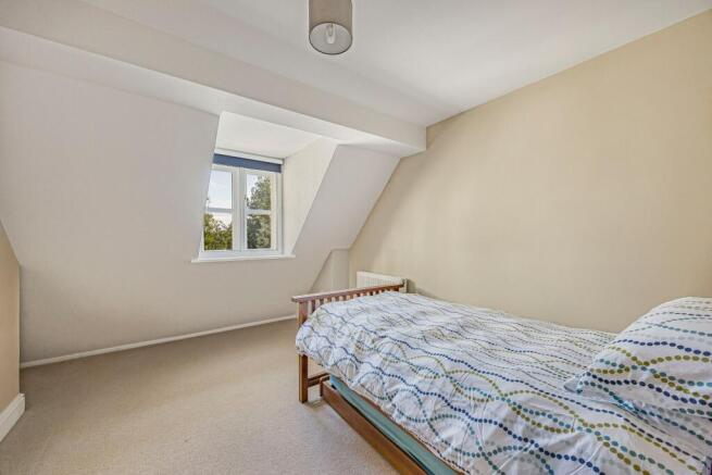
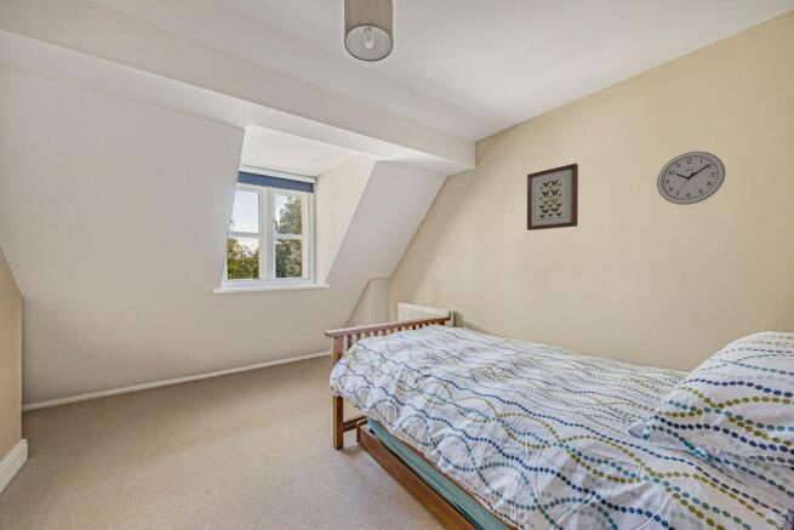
+ wall art [526,163,579,232]
+ wall clock [656,150,727,206]
